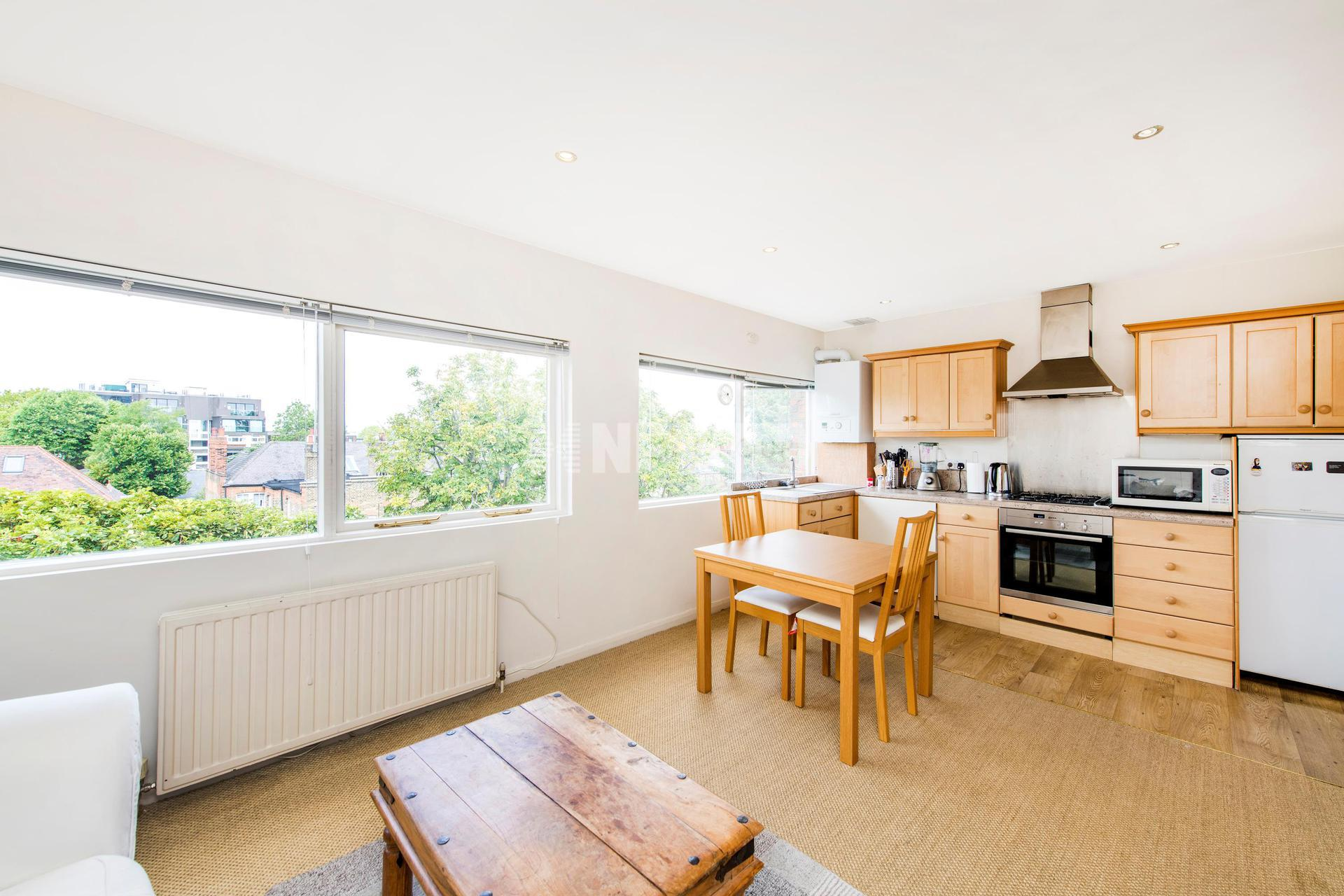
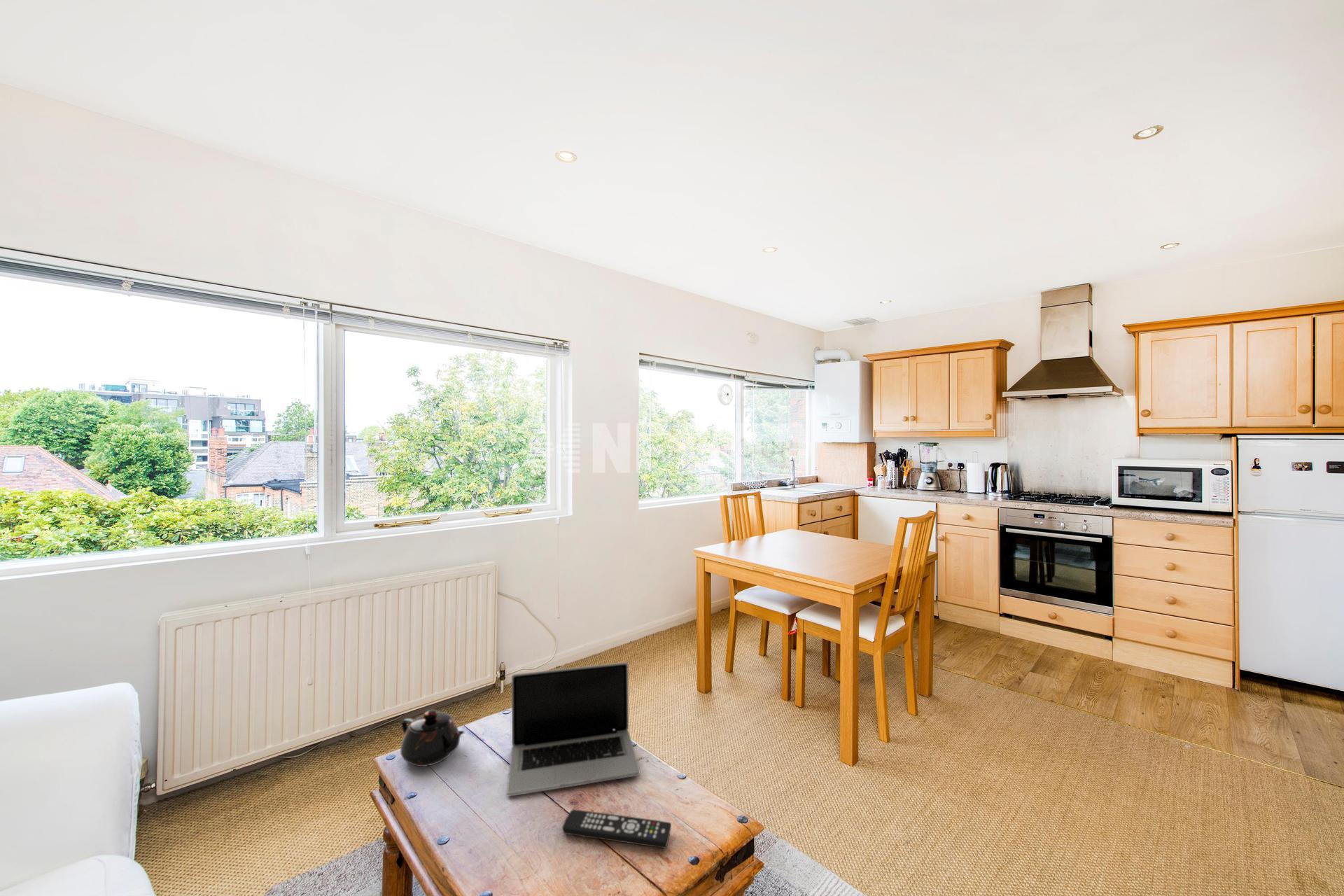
+ remote control [561,809,672,849]
+ teapot [400,709,465,767]
+ laptop [506,661,640,797]
